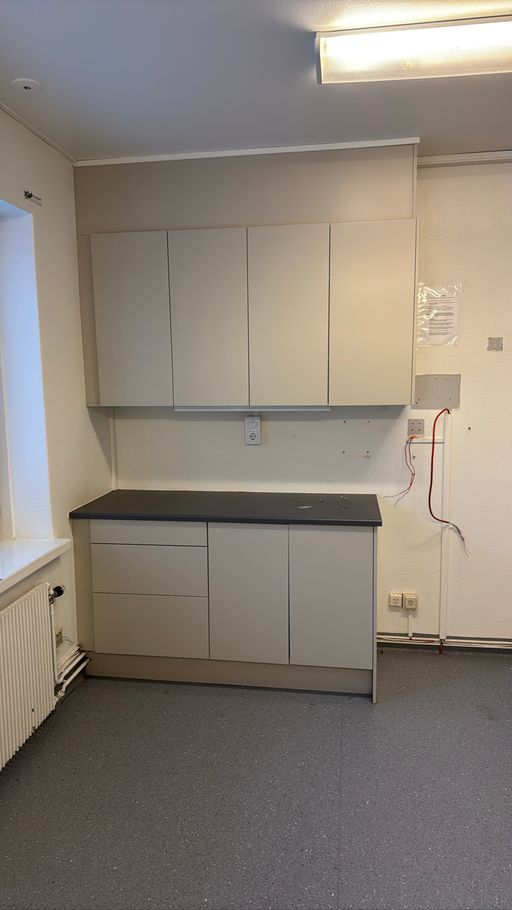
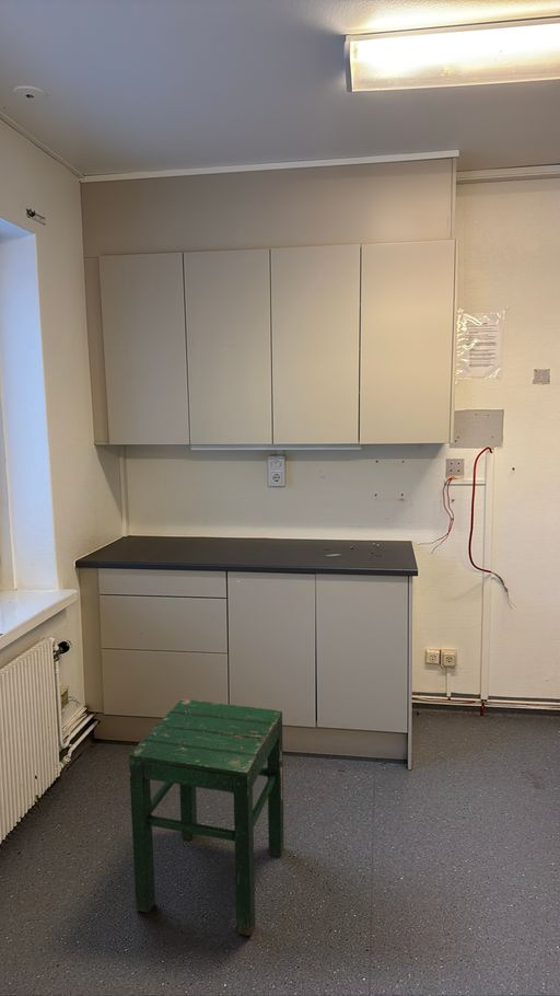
+ stool [128,698,285,937]
